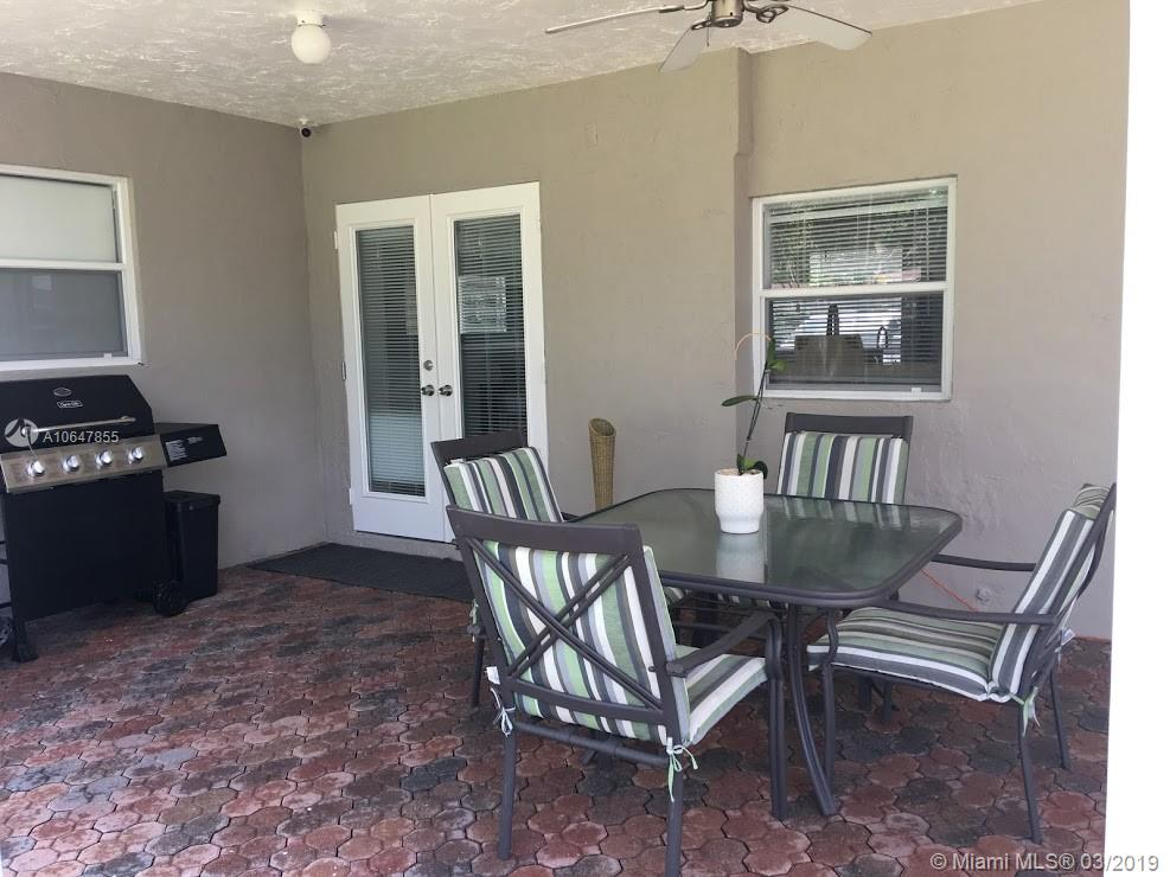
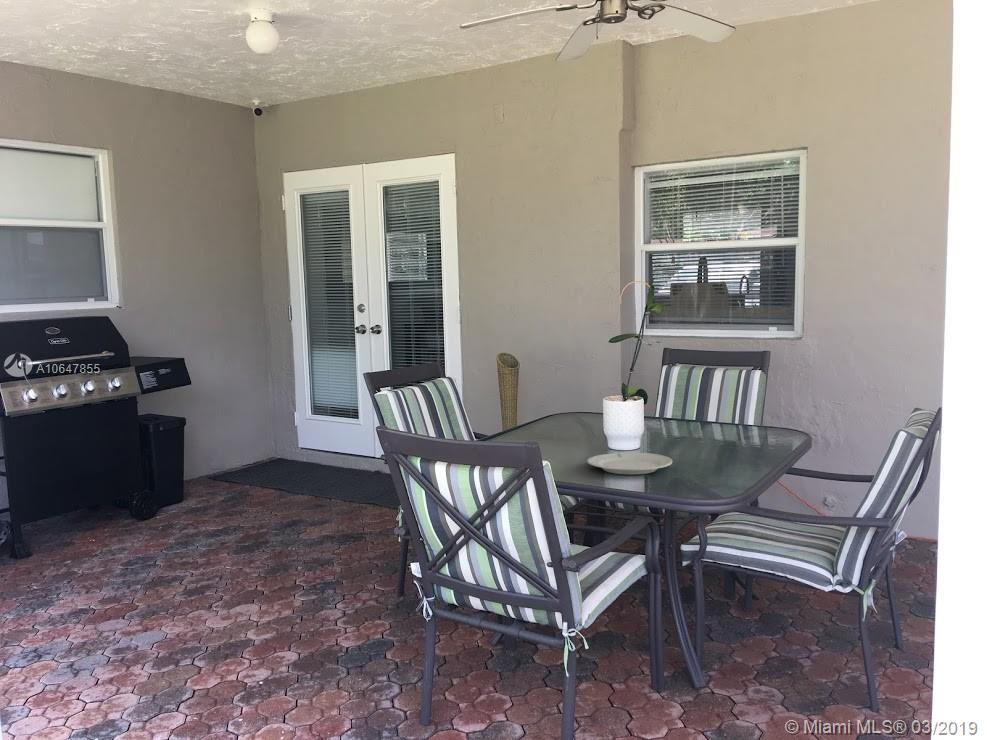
+ chinaware [586,452,673,475]
